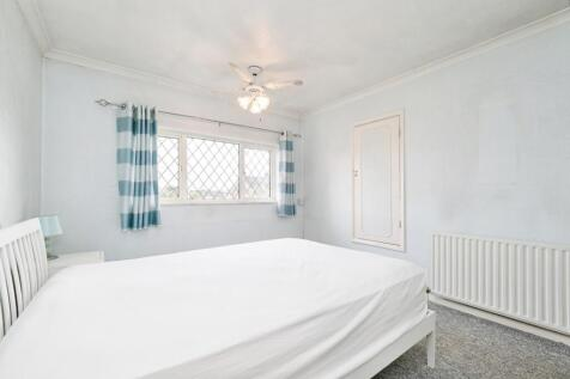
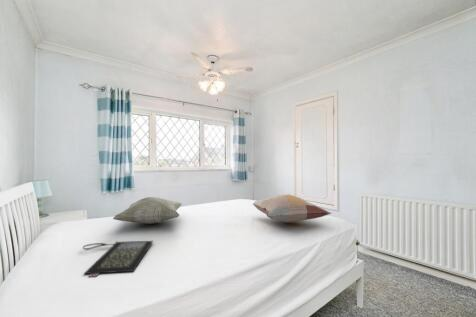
+ decorative pillow [252,194,332,224]
+ decorative pillow [112,196,183,225]
+ clutch bag [82,240,154,278]
